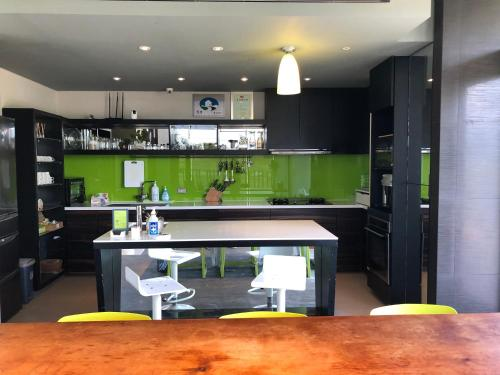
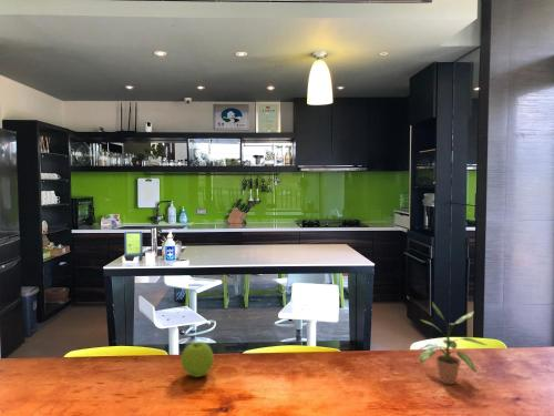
+ potted plant [419,301,490,385]
+ apple [179,341,215,378]
